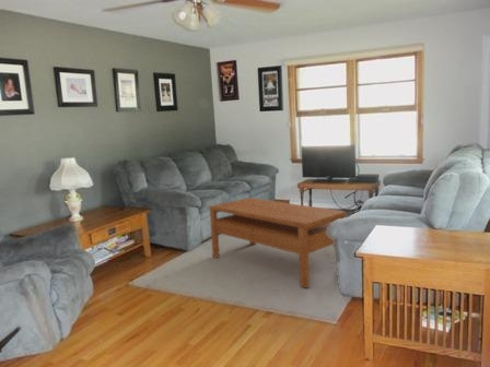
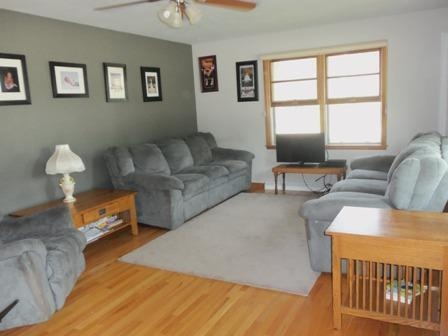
- coffee table [208,197,348,288]
